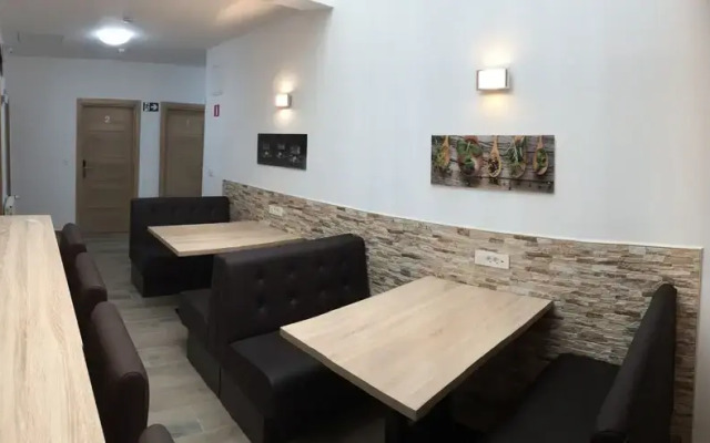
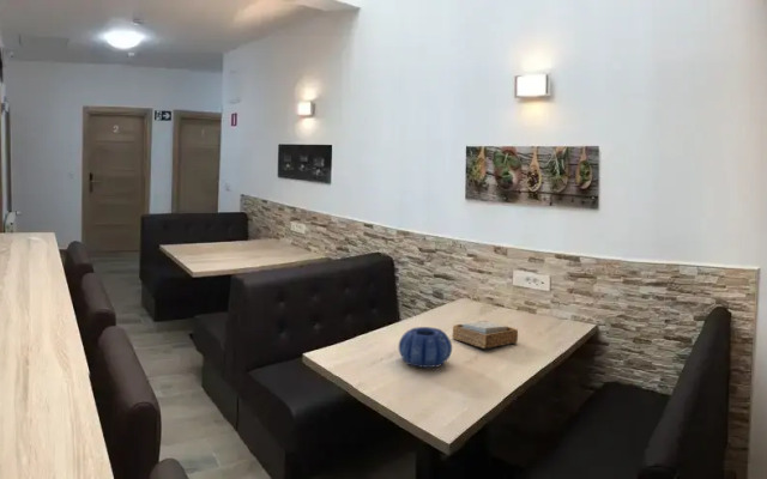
+ napkin holder [451,320,519,350]
+ decorative bowl [398,326,453,369]
